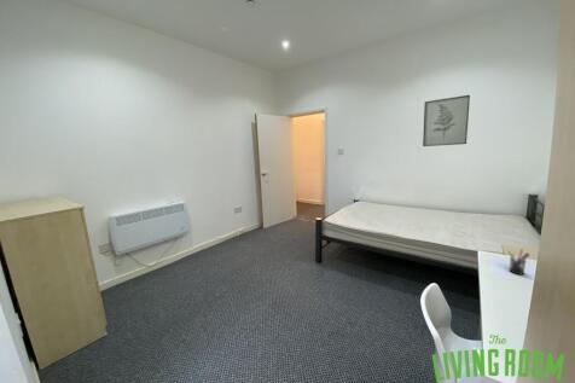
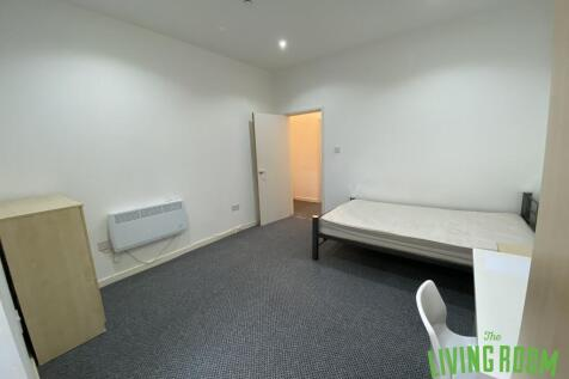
- wall art [422,94,471,147]
- pen holder [507,248,530,275]
